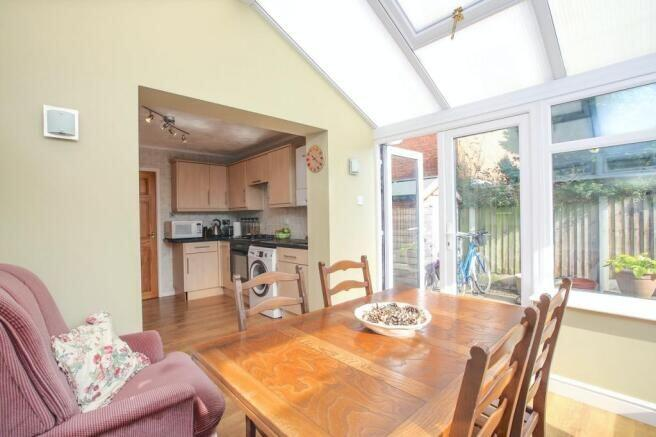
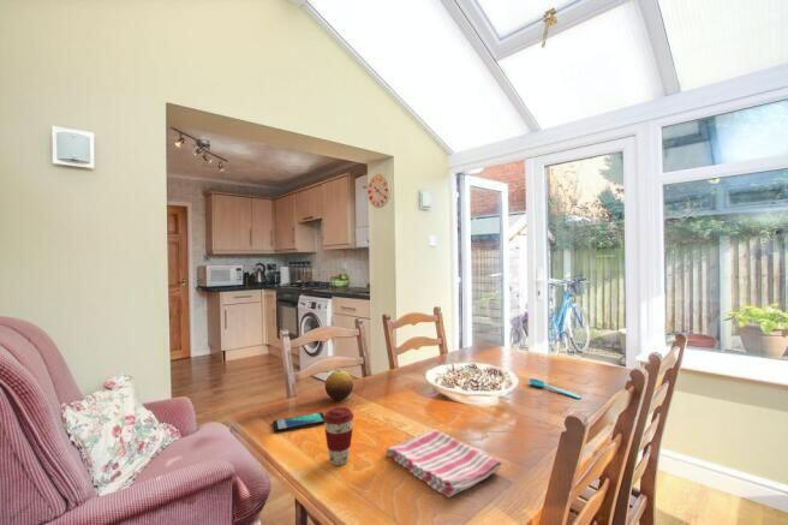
+ coffee cup [323,406,356,466]
+ dish towel [384,428,503,499]
+ spoon [527,377,583,400]
+ smartphone [271,411,326,432]
+ fruit [324,369,354,401]
